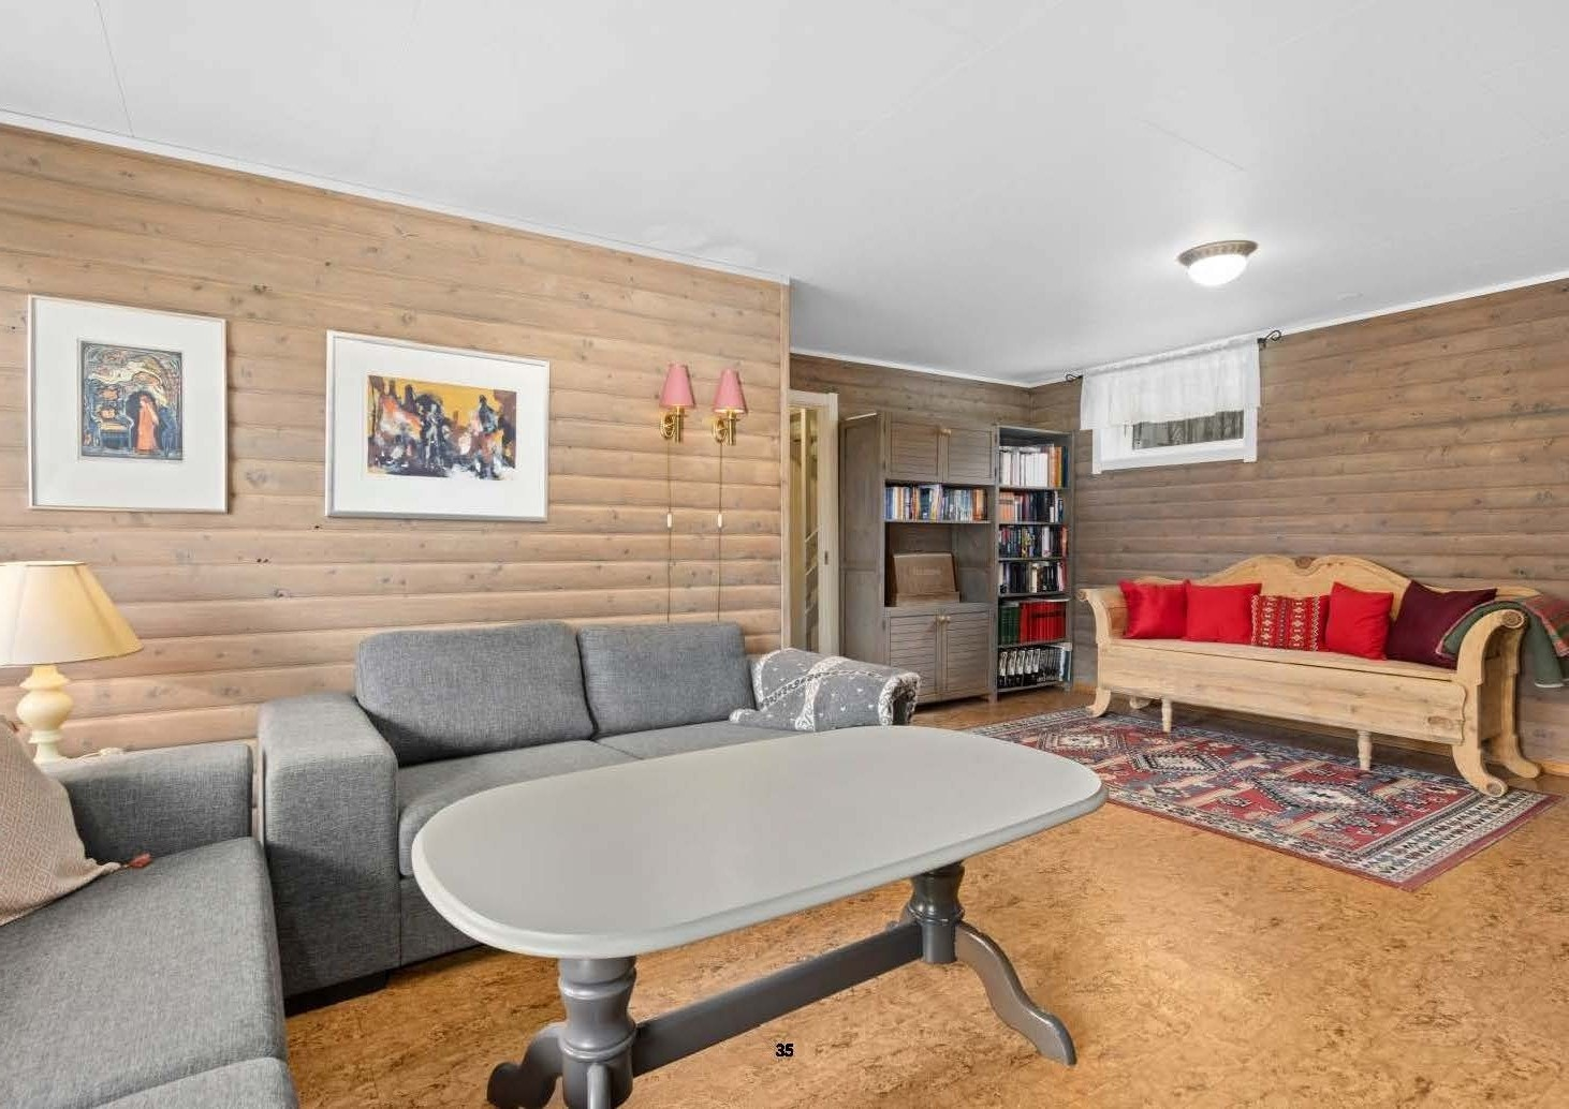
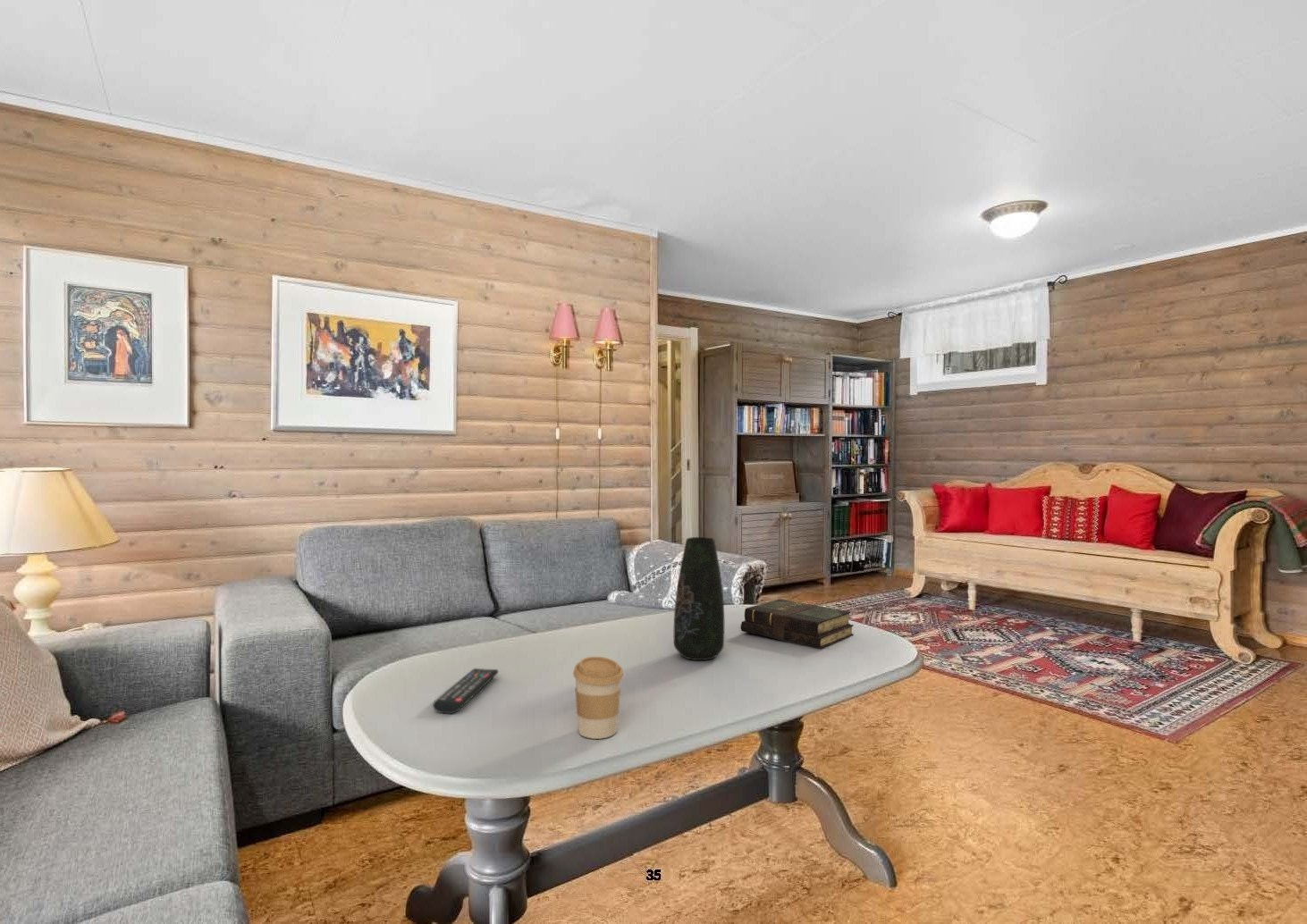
+ coffee cup [572,656,624,740]
+ book [740,599,855,649]
+ remote control [432,668,499,715]
+ vase [673,536,725,661]
